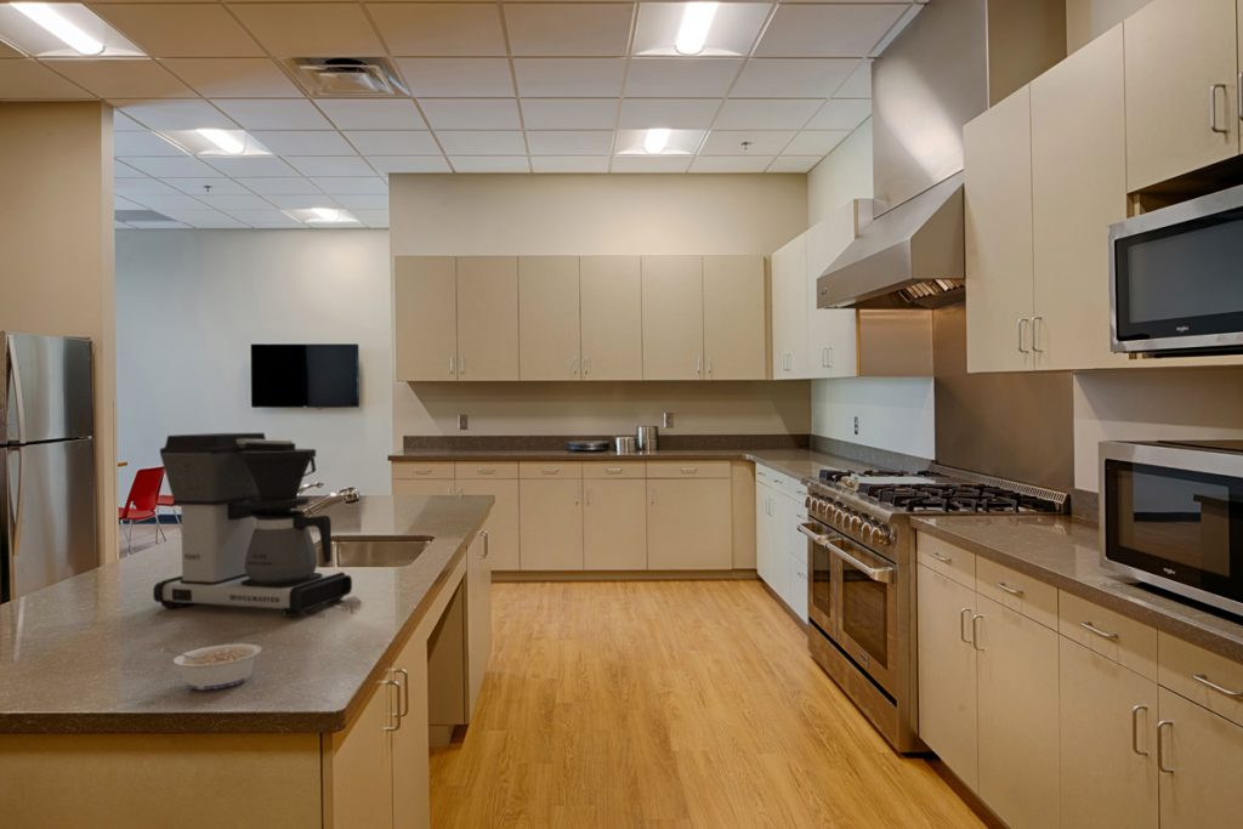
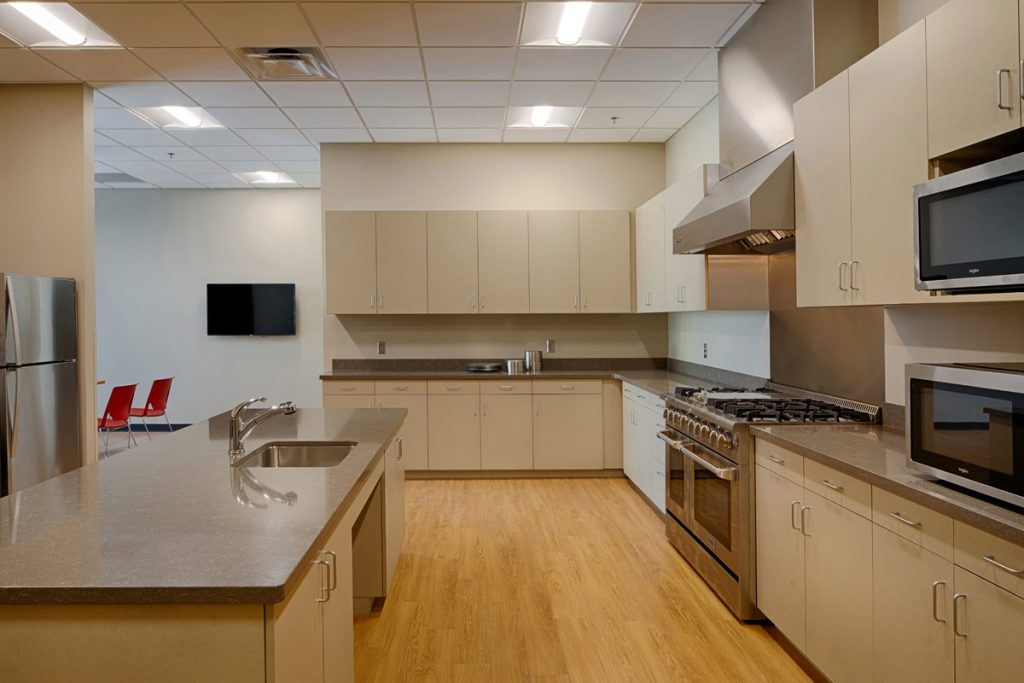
- coffee maker [152,432,353,618]
- legume [161,642,262,691]
